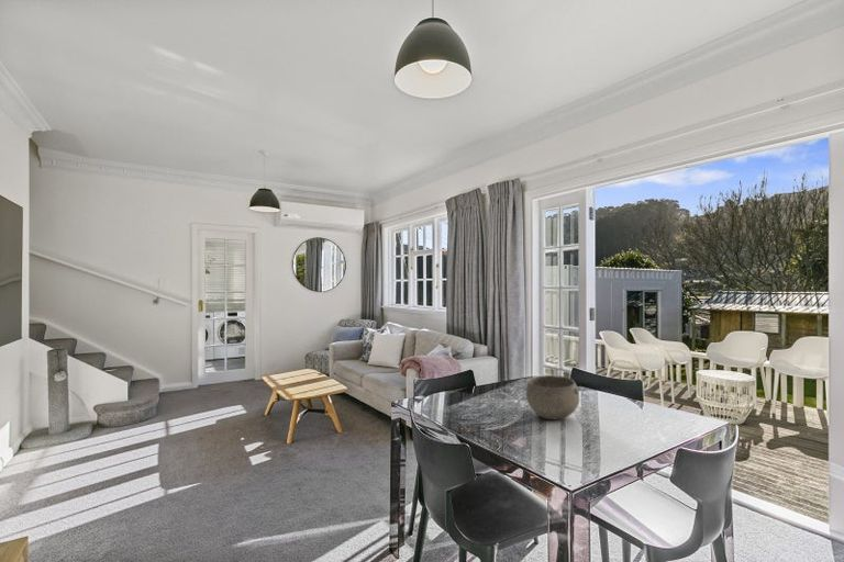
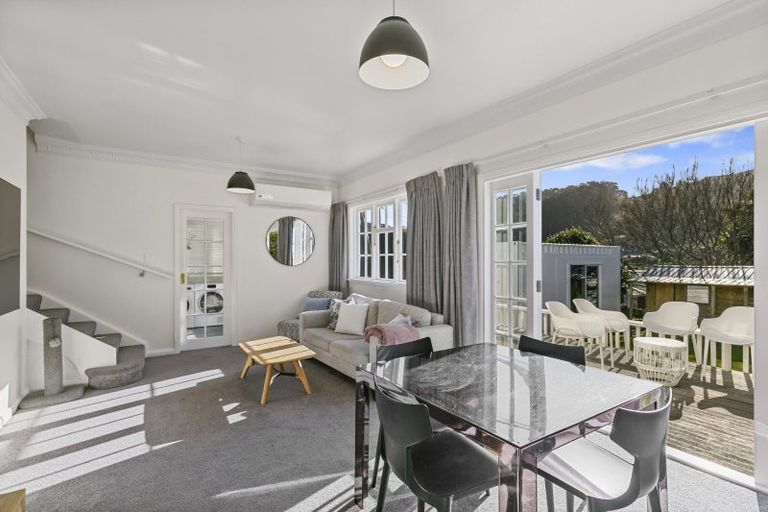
- bowl [525,374,580,420]
